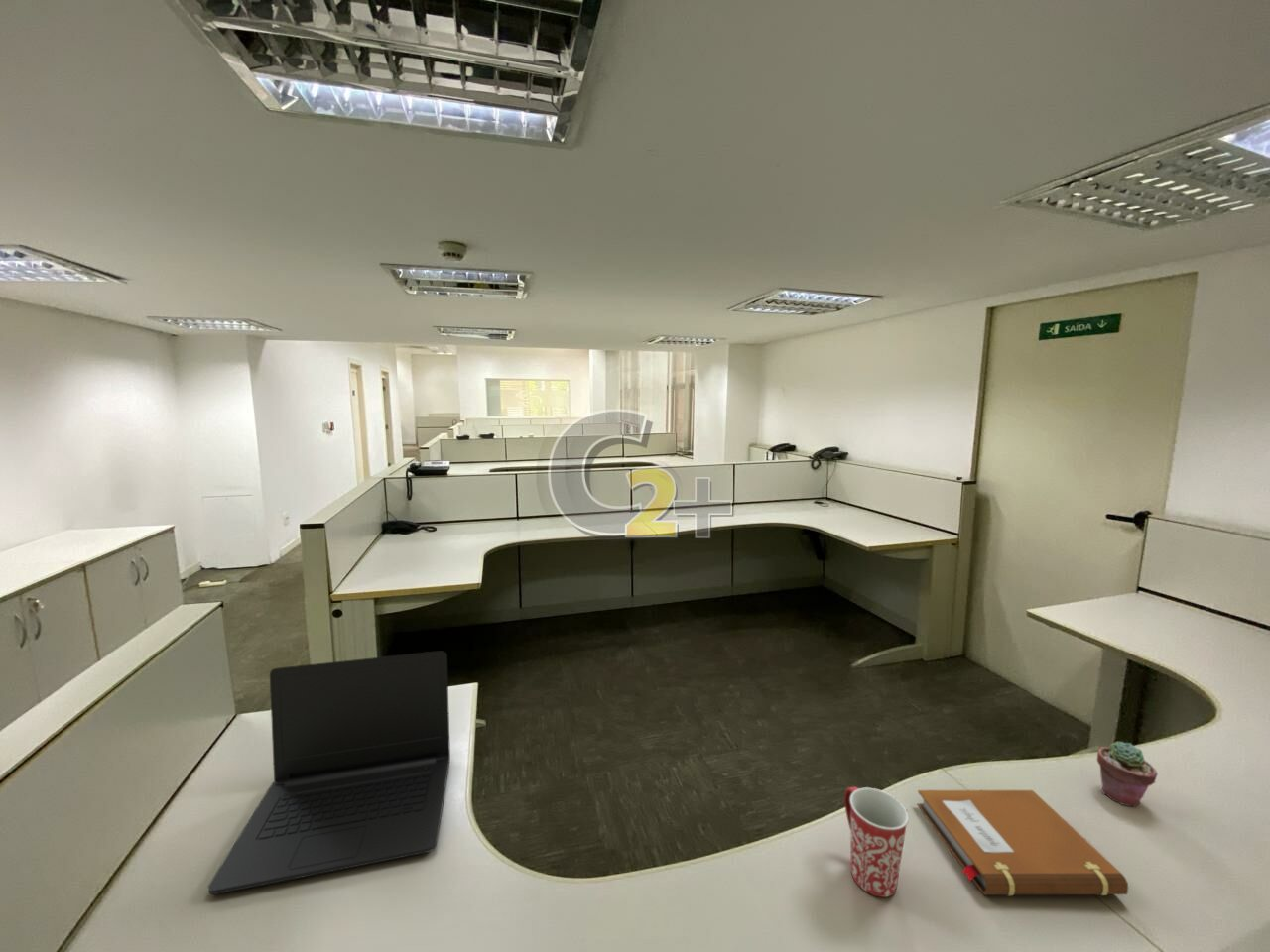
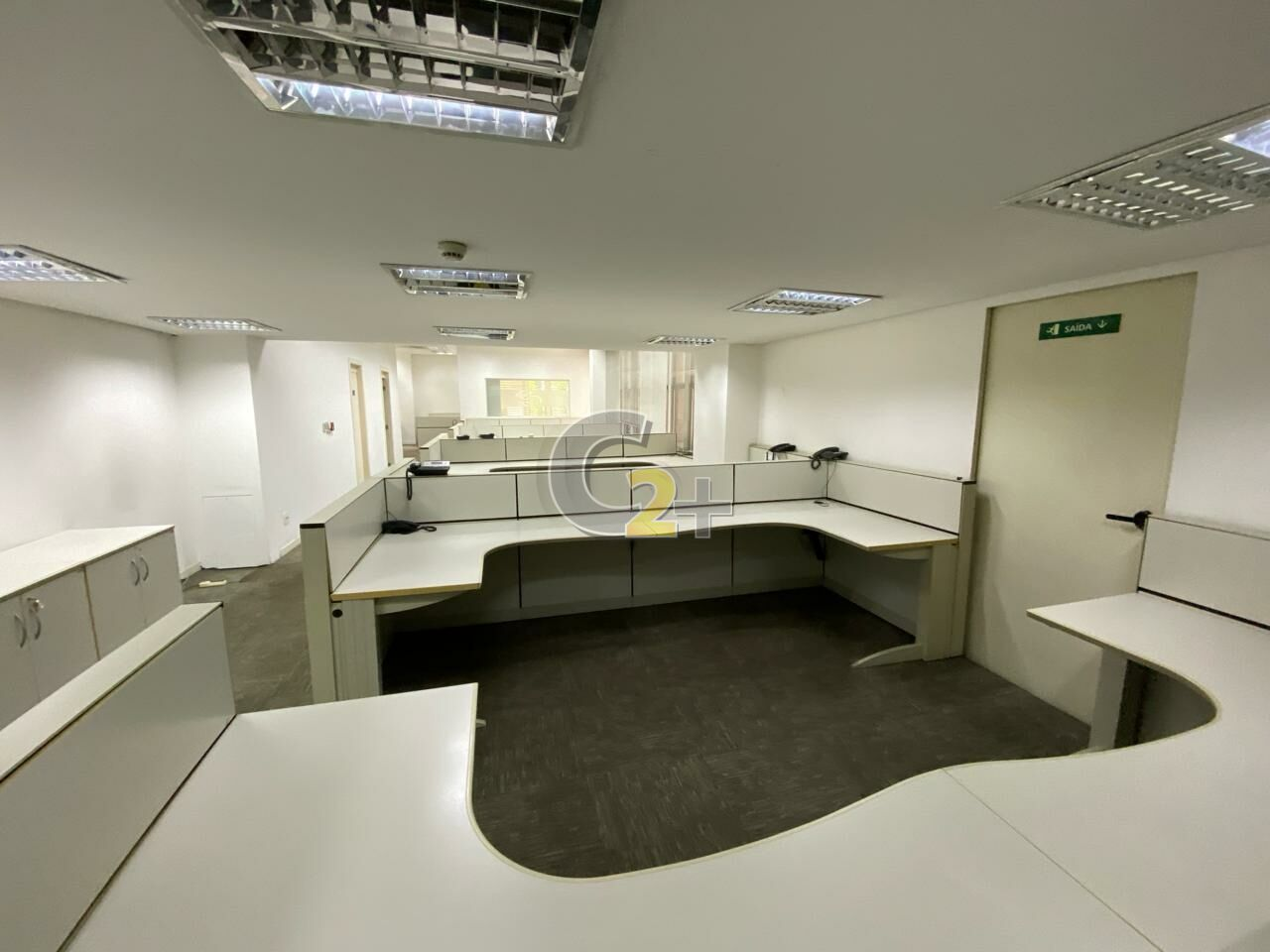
- mug [843,785,910,898]
- notebook [916,789,1129,896]
- potted succulent [1096,741,1158,807]
- laptop [207,650,451,895]
